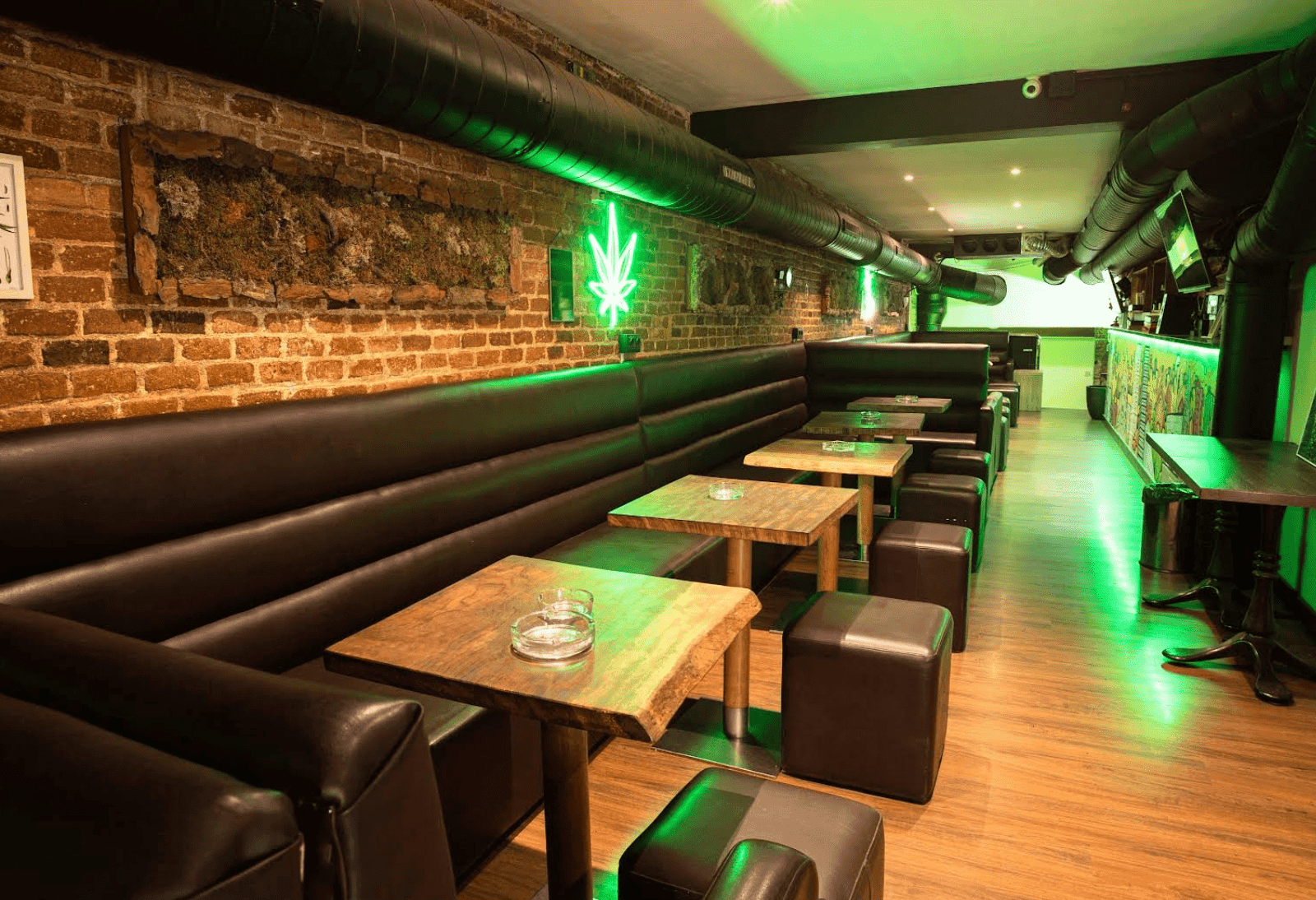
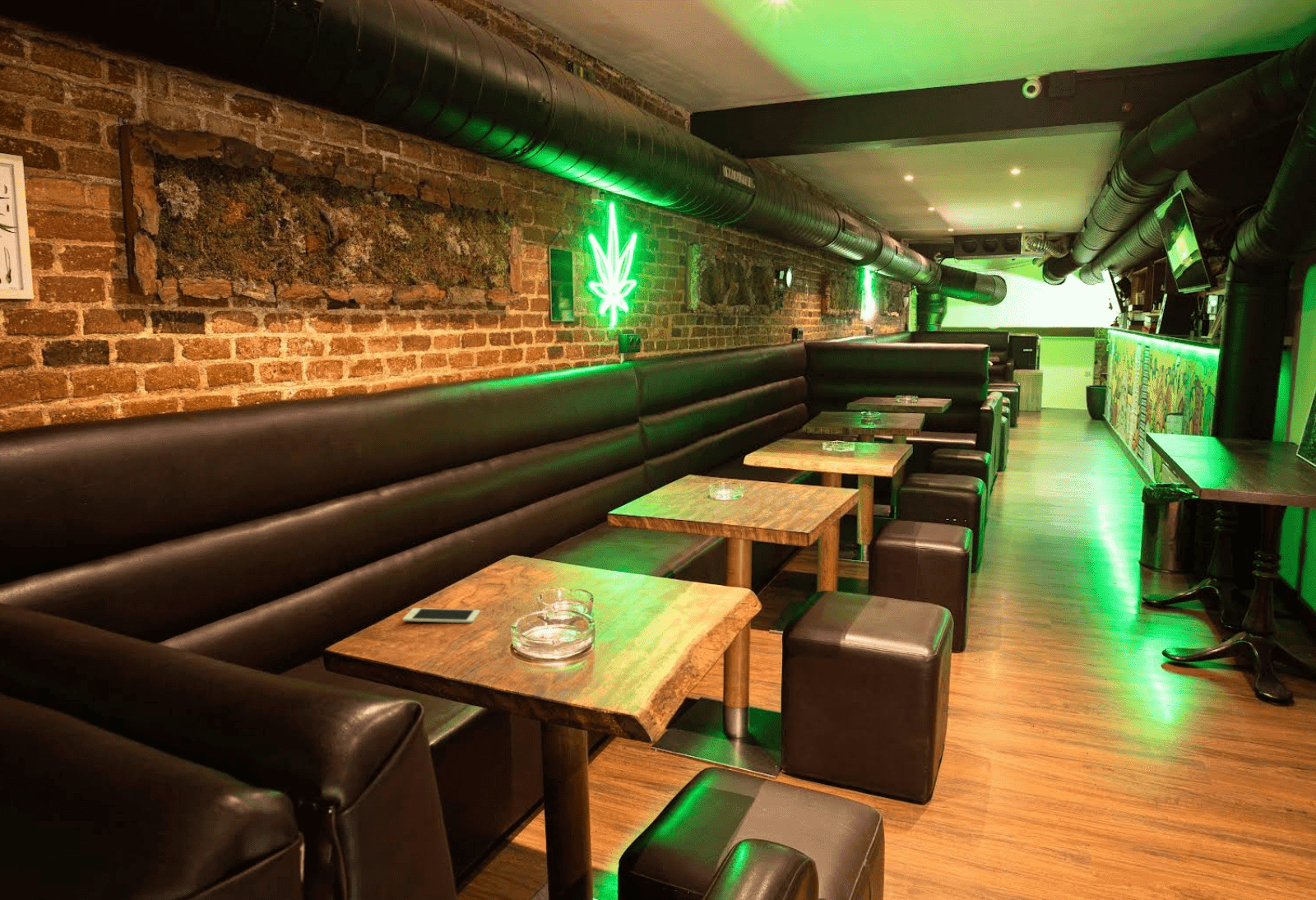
+ cell phone [401,607,481,624]
